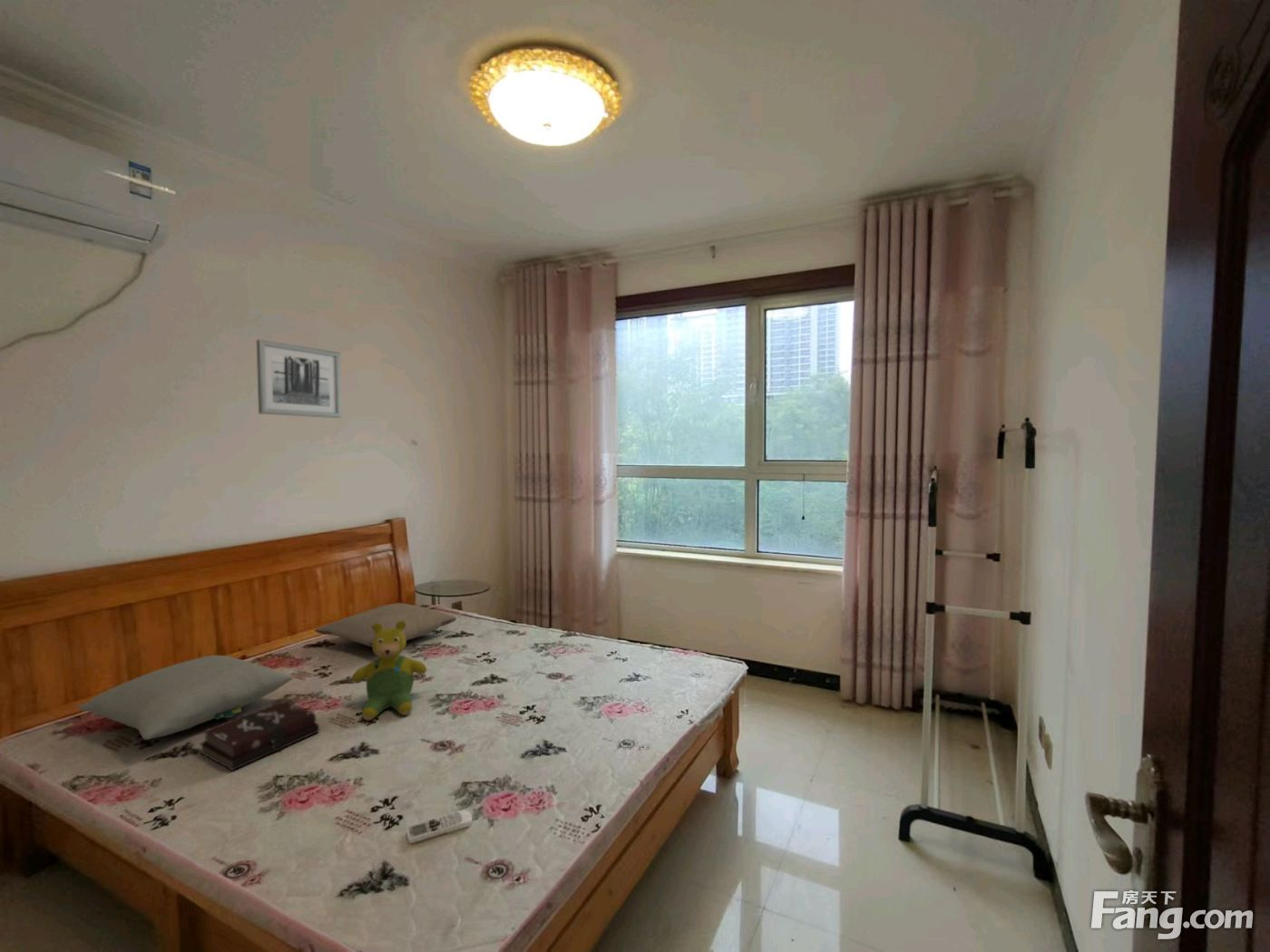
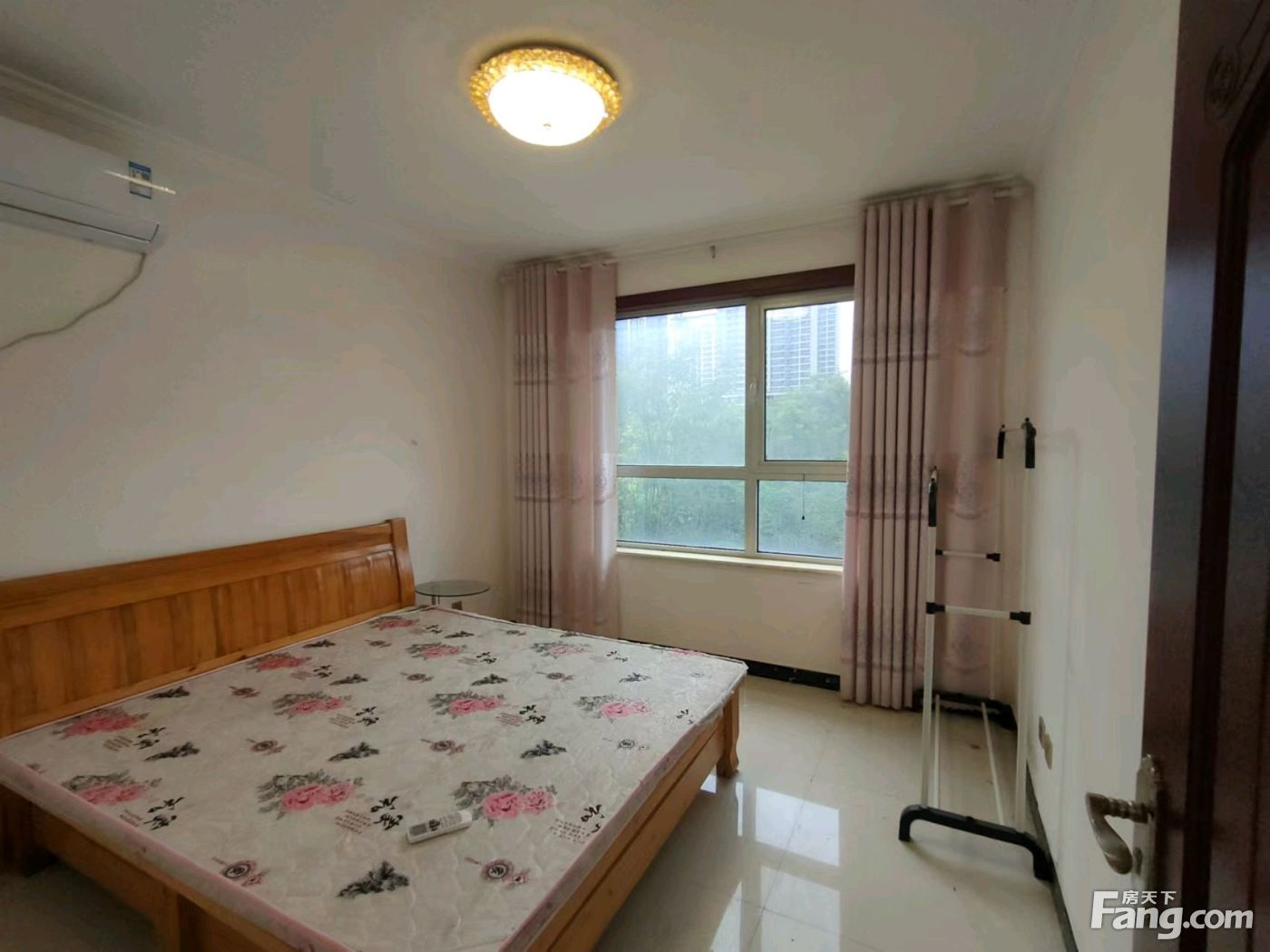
- teddy bear [351,620,428,722]
- wall art [256,339,342,419]
- pillow [314,602,457,648]
- pillow [77,655,294,741]
- hardback book [199,699,320,772]
